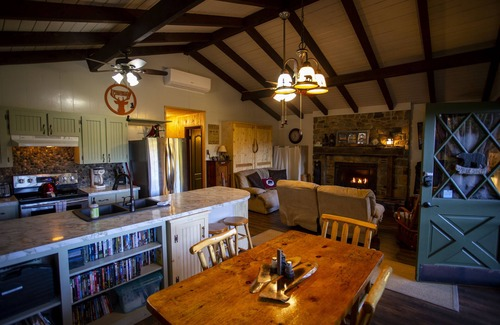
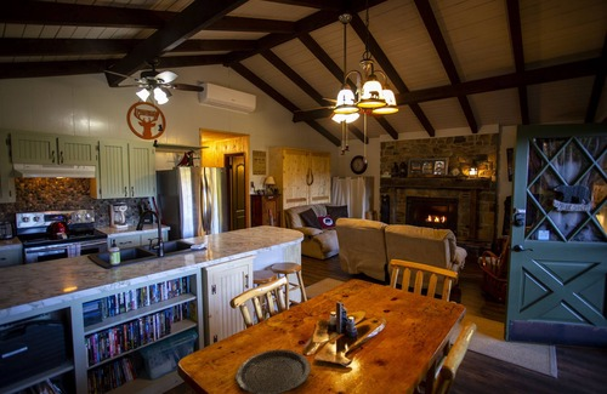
+ plate [236,349,312,394]
